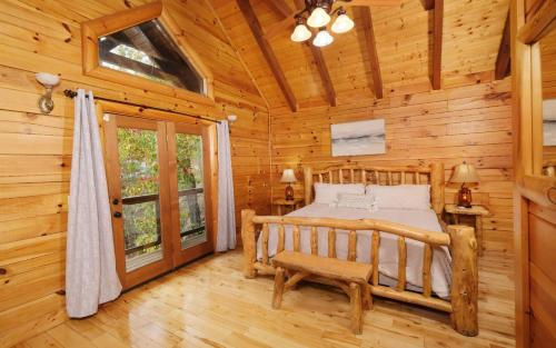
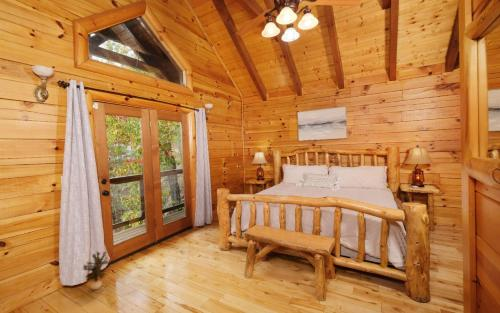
+ potted plant [82,250,110,290]
